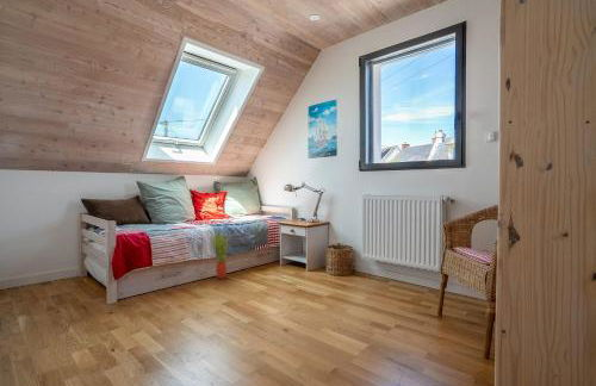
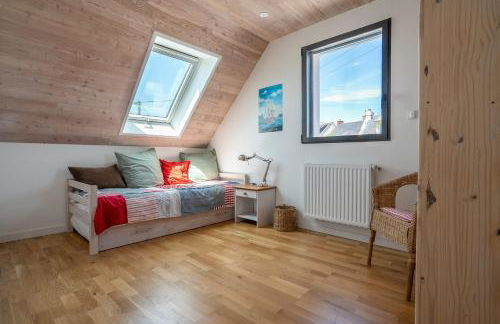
- potted plant [210,229,232,280]
